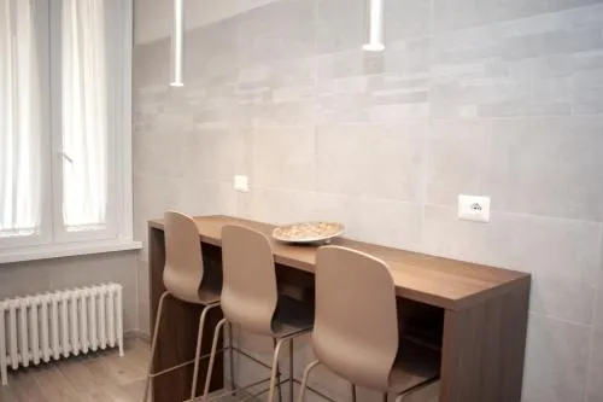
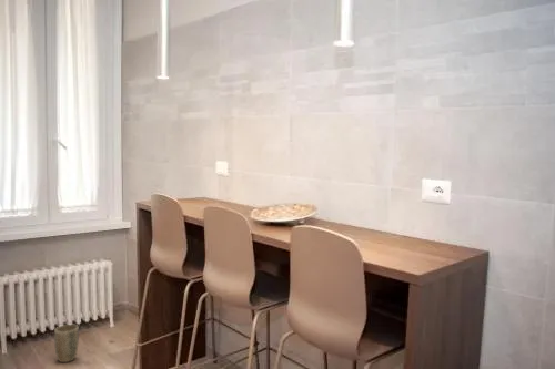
+ plant pot [53,324,80,363]
